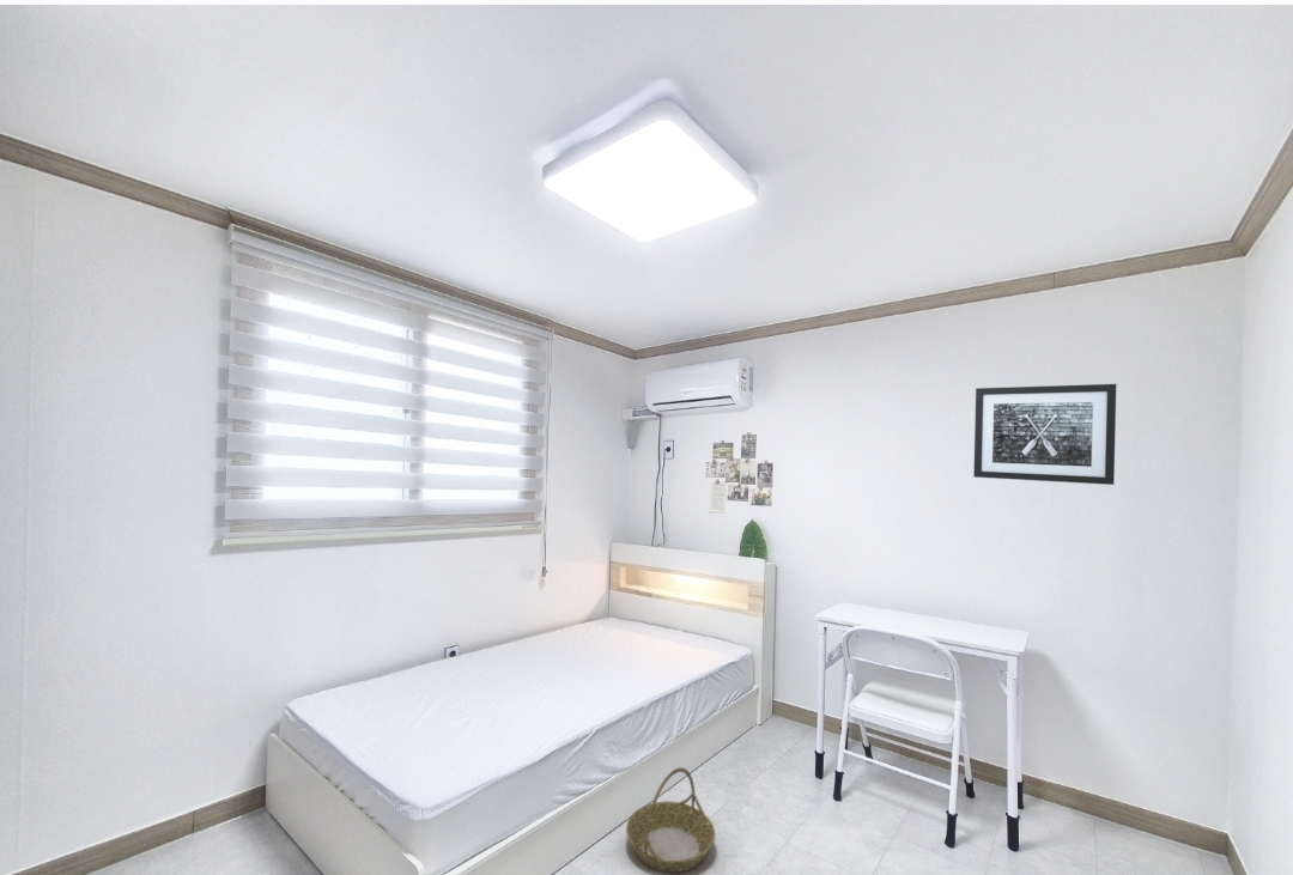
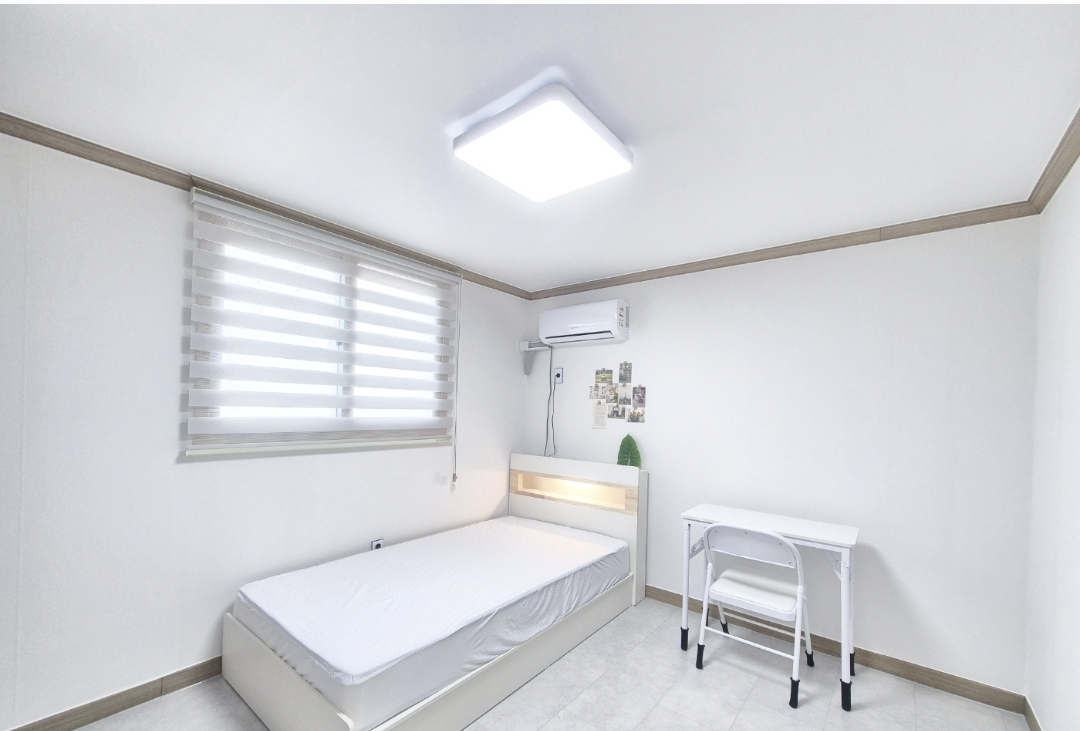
- wall art [972,383,1117,486]
- basket [625,766,716,874]
